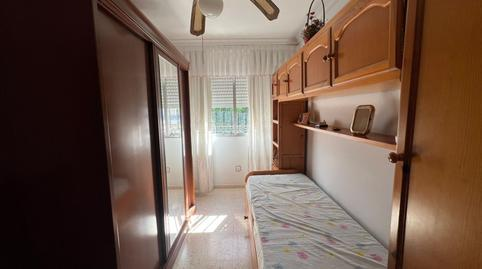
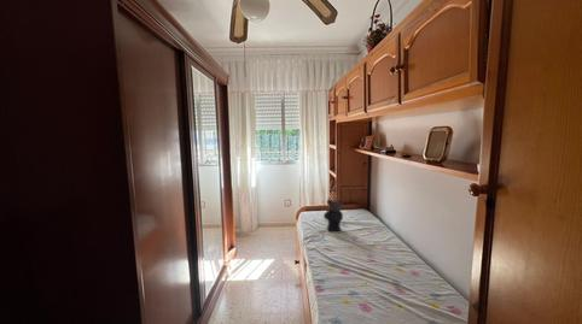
+ bear [322,198,344,232]
